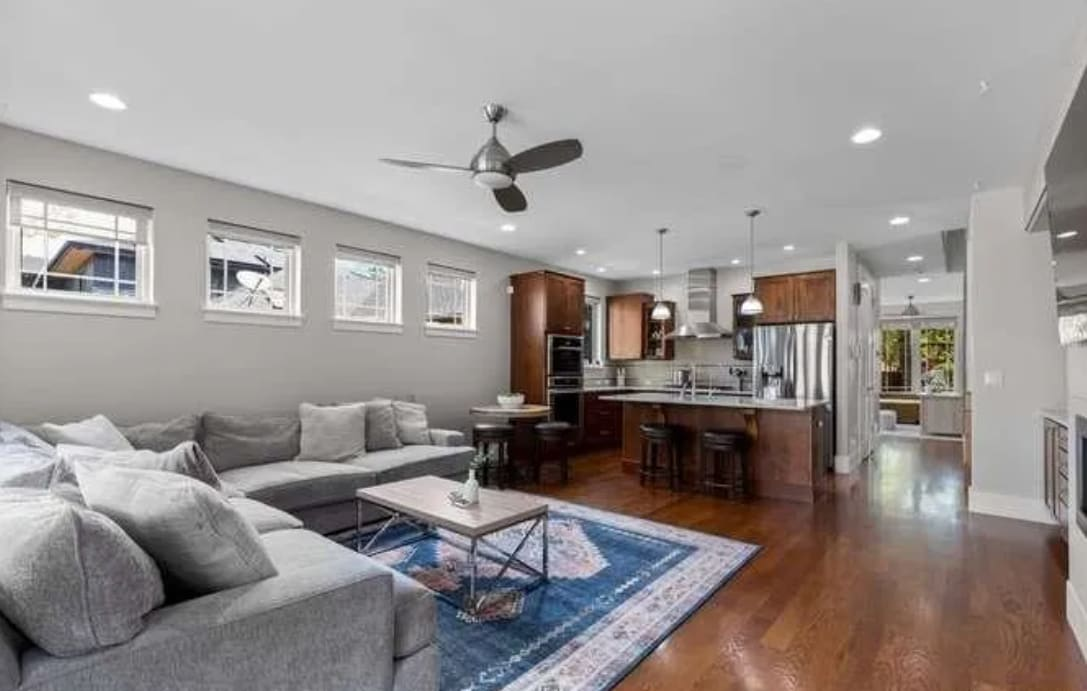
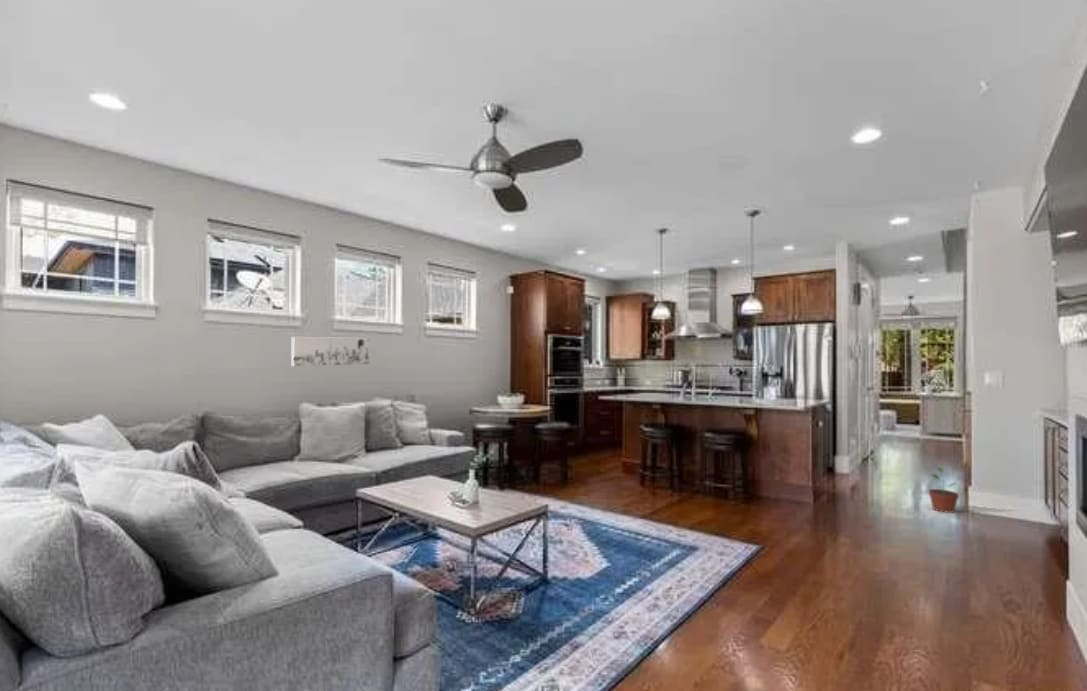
+ wall art [290,336,370,367]
+ potted plant [928,466,960,514]
